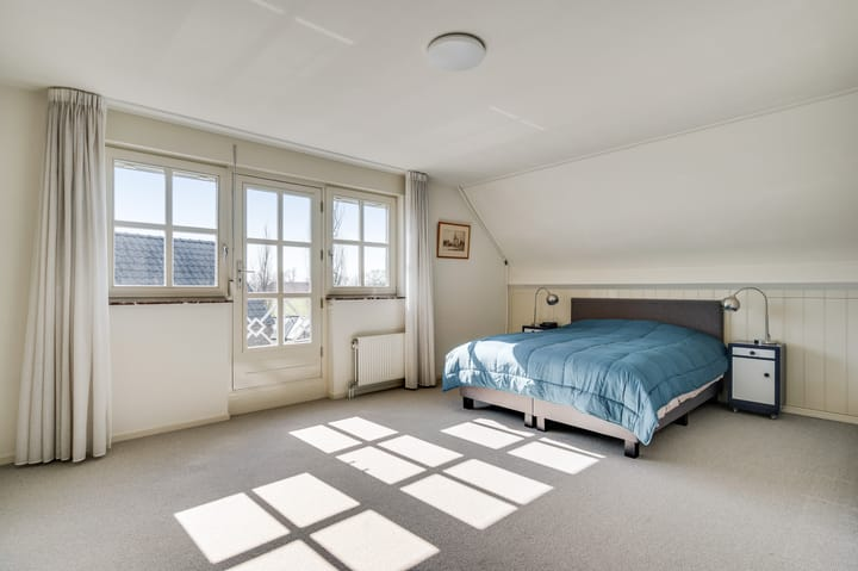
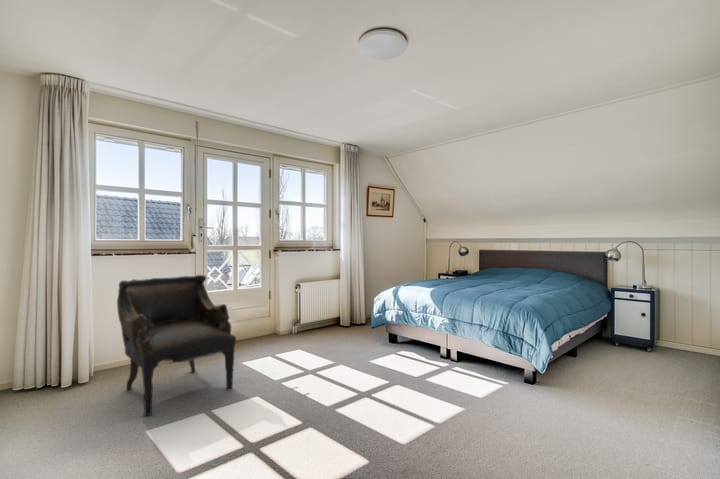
+ armchair [116,274,237,417]
